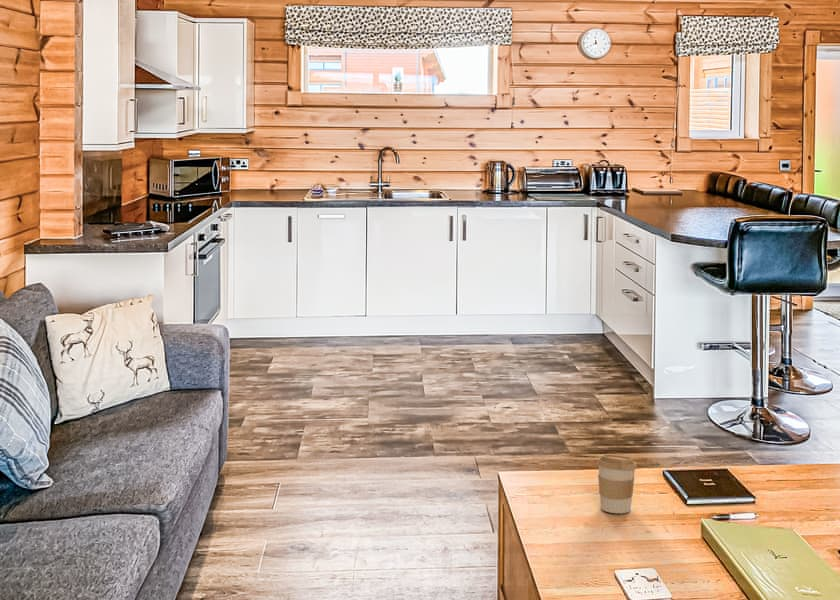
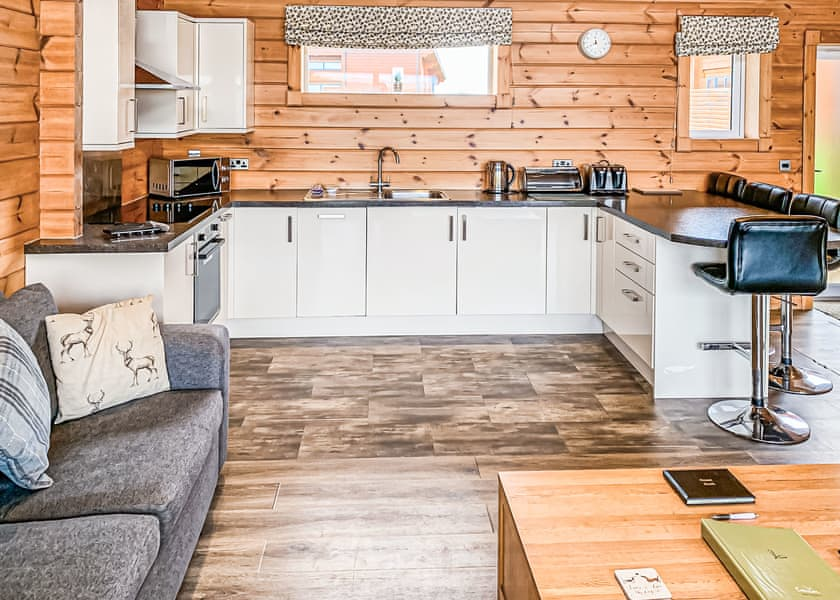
- coffee cup [596,454,638,514]
